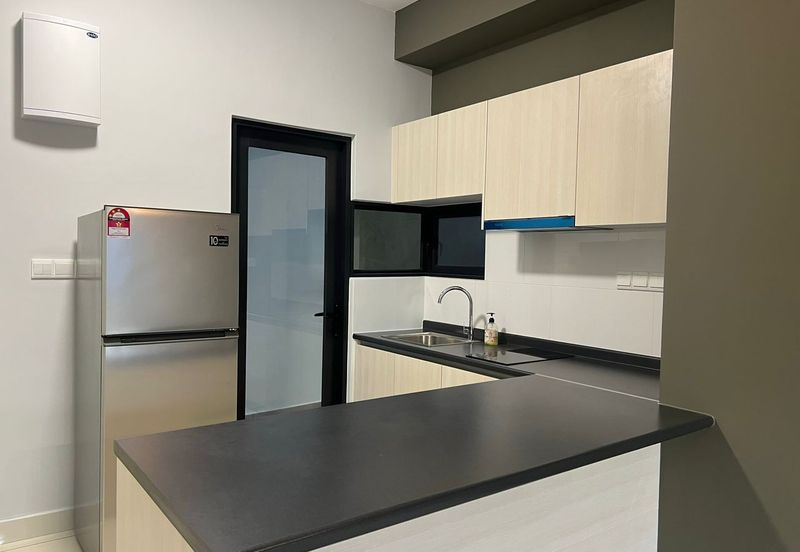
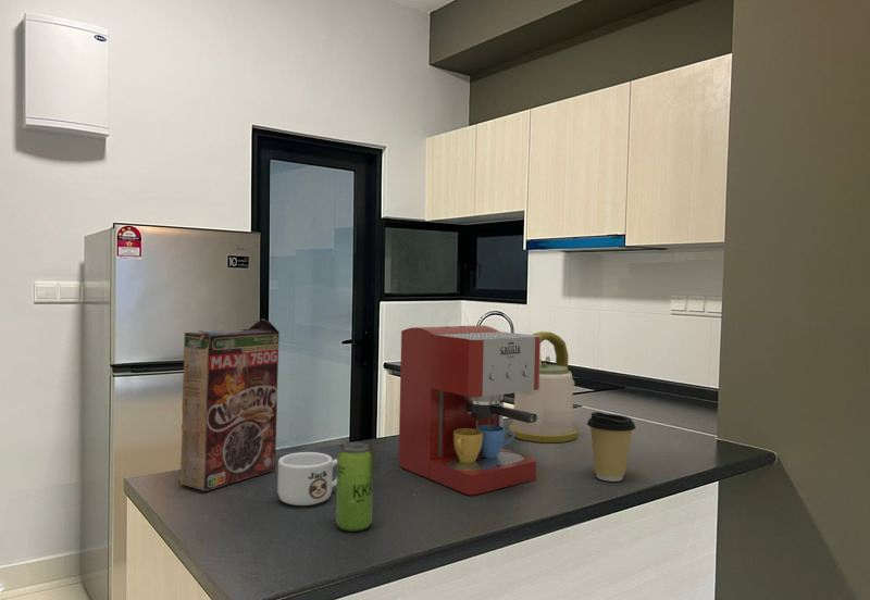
+ beverage can [335,441,374,533]
+ cereal box [177,317,281,492]
+ kettle [508,330,579,443]
+ coffee cup [586,411,637,483]
+ mug [276,451,337,507]
+ coffee maker [398,324,542,496]
